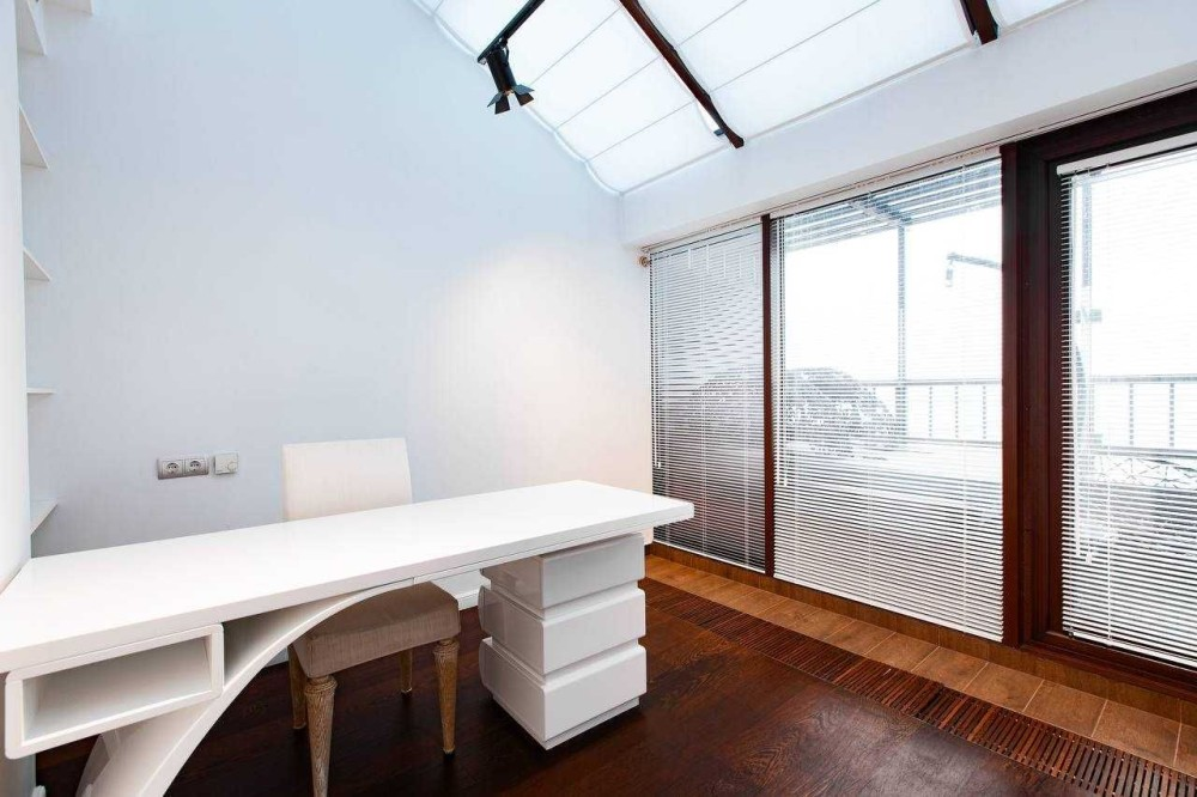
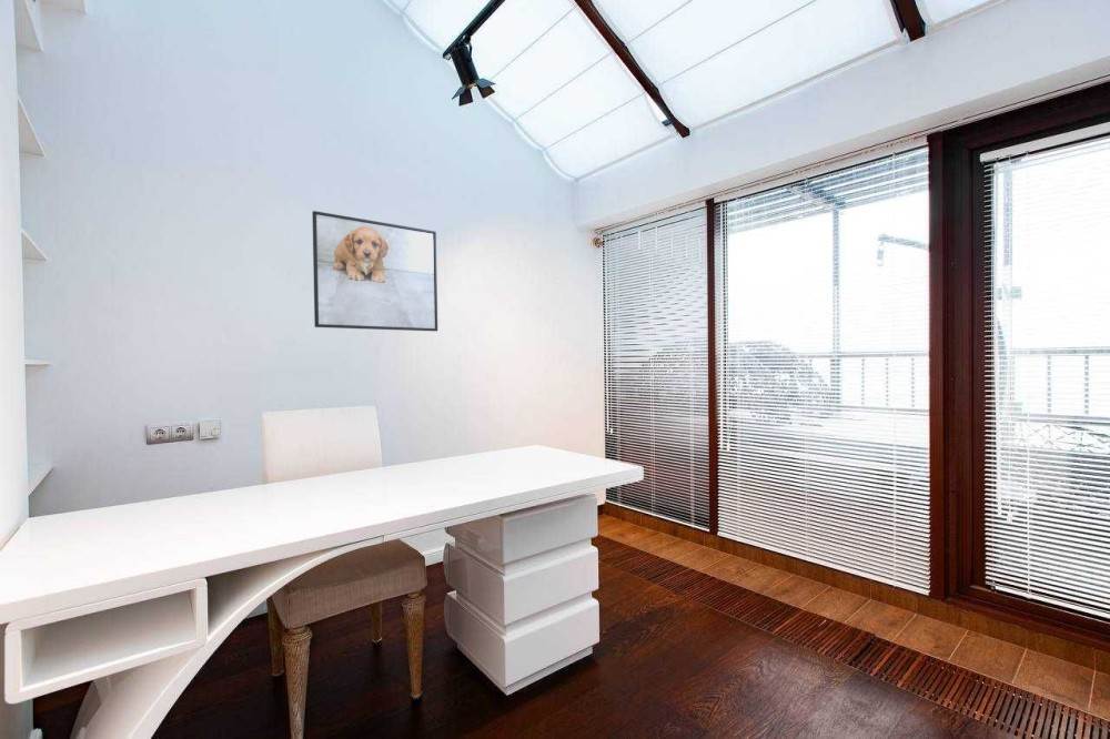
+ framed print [311,210,438,332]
